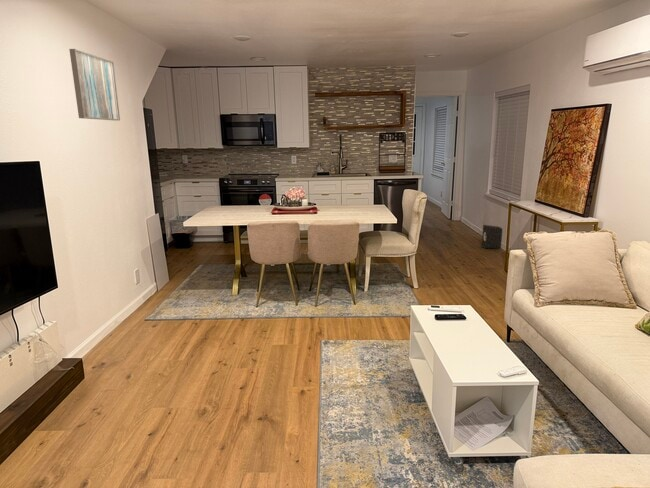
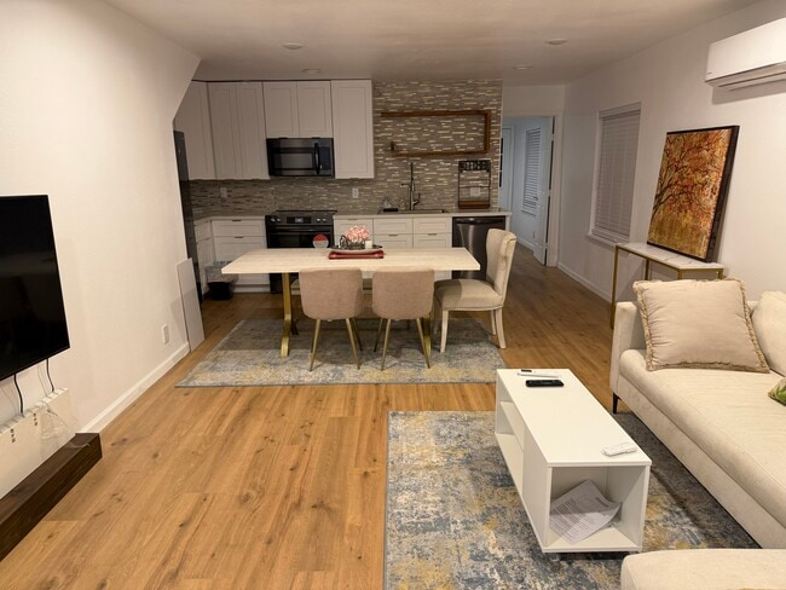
- speaker [481,224,503,249]
- wall art [68,48,121,122]
